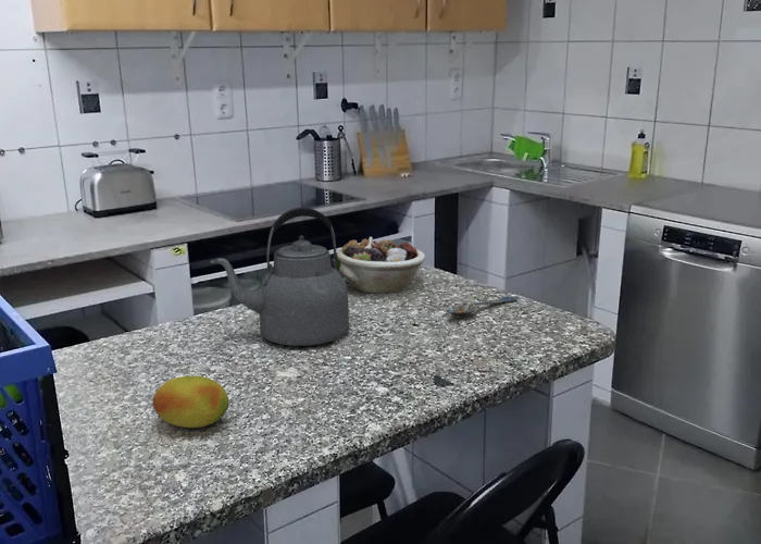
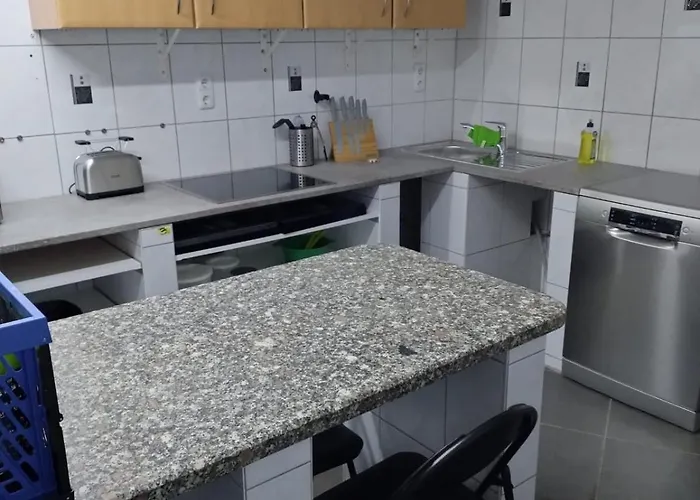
- succulent planter [336,236,426,294]
- fruit [152,374,230,429]
- spoon [446,295,520,317]
- kettle [210,207,350,347]
